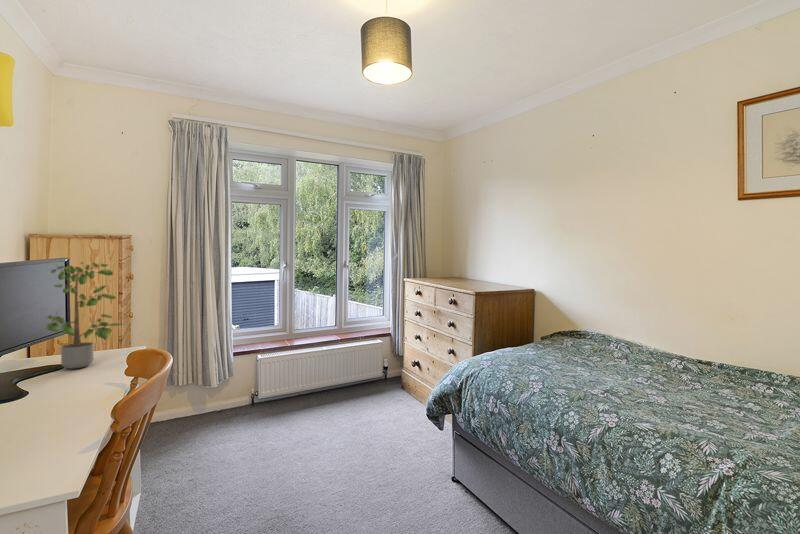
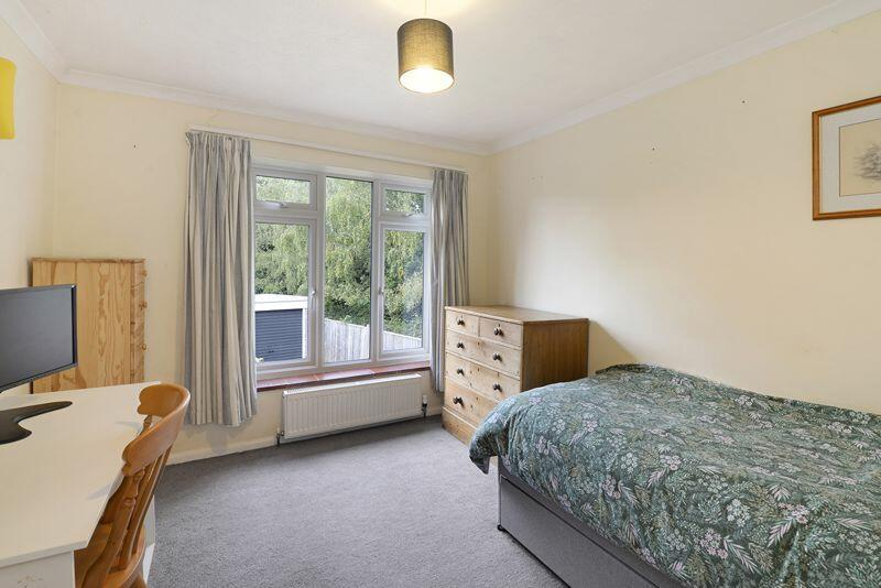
- potted plant [45,261,127,370]
